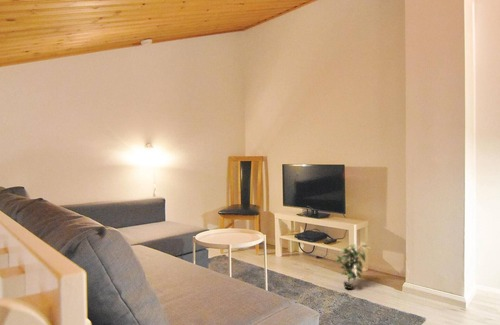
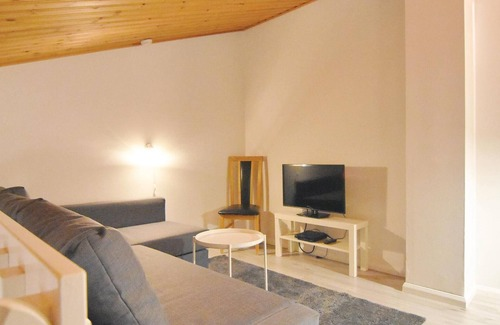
- potted plant [333,243,369,290]
